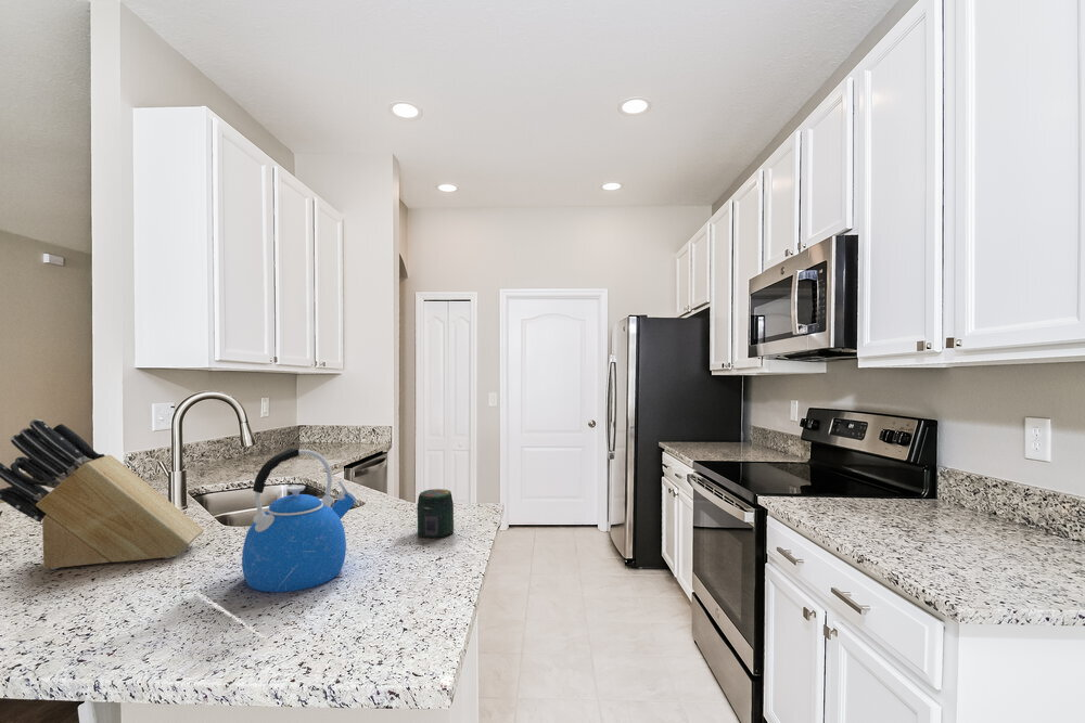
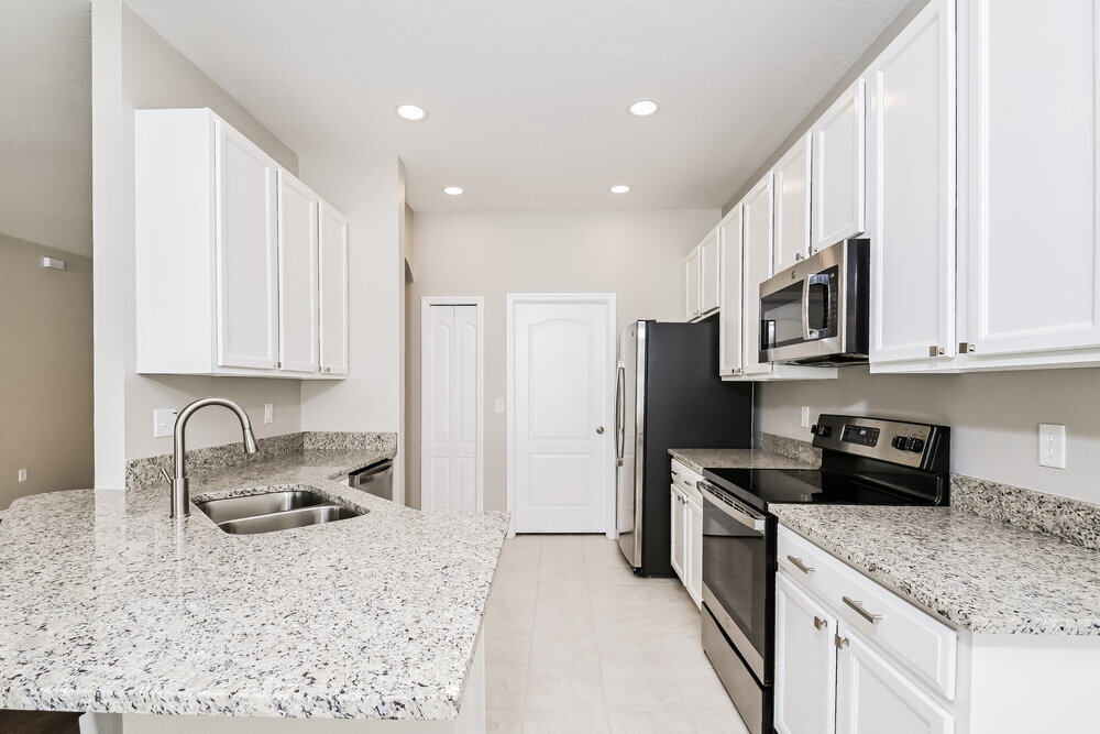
- kettle [241,448,357,593]
- knife block [0,418,205,570]
- jar [416,488,455,539]
